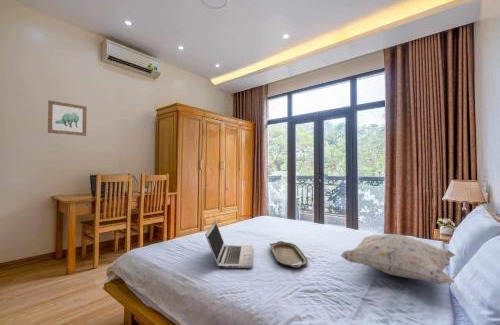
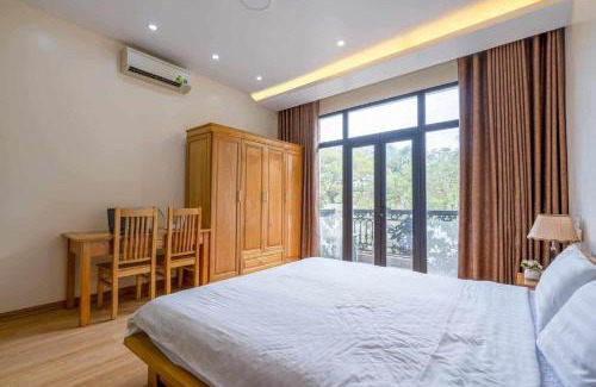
- serving tray [268,240,309,269]
- decorative pillow [339,233,457,285]
- wall art [47,99,88,137]
- laptop [204,220,254,269]
